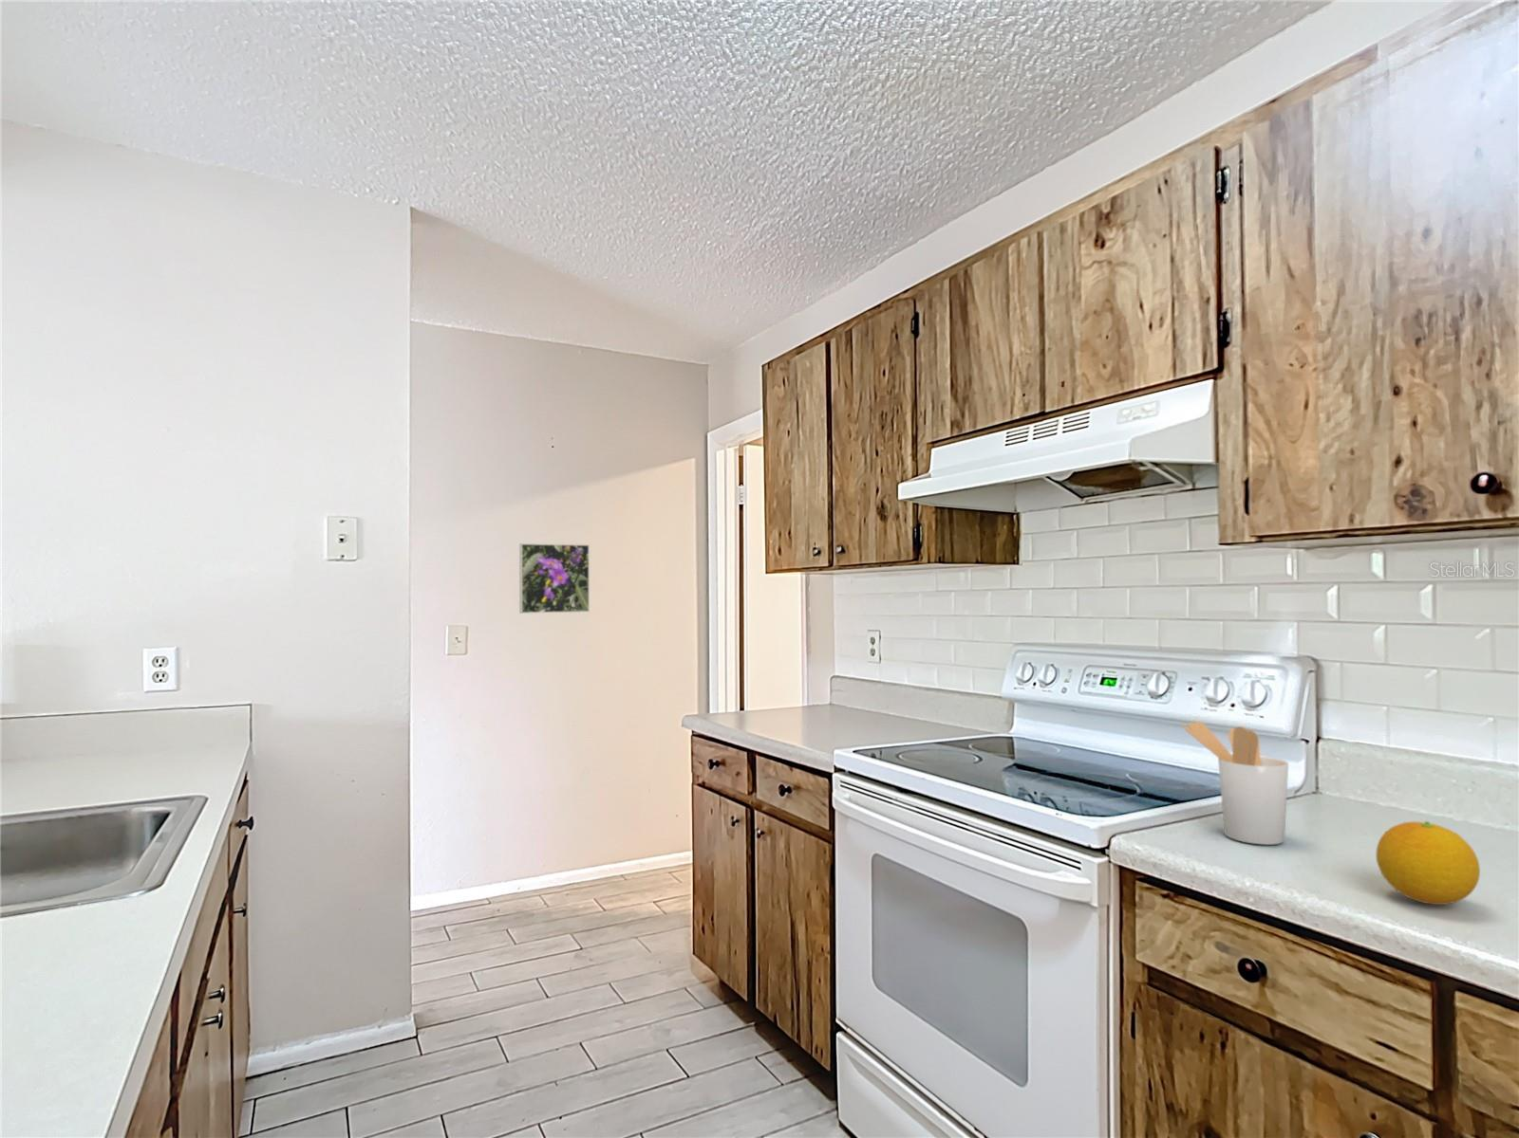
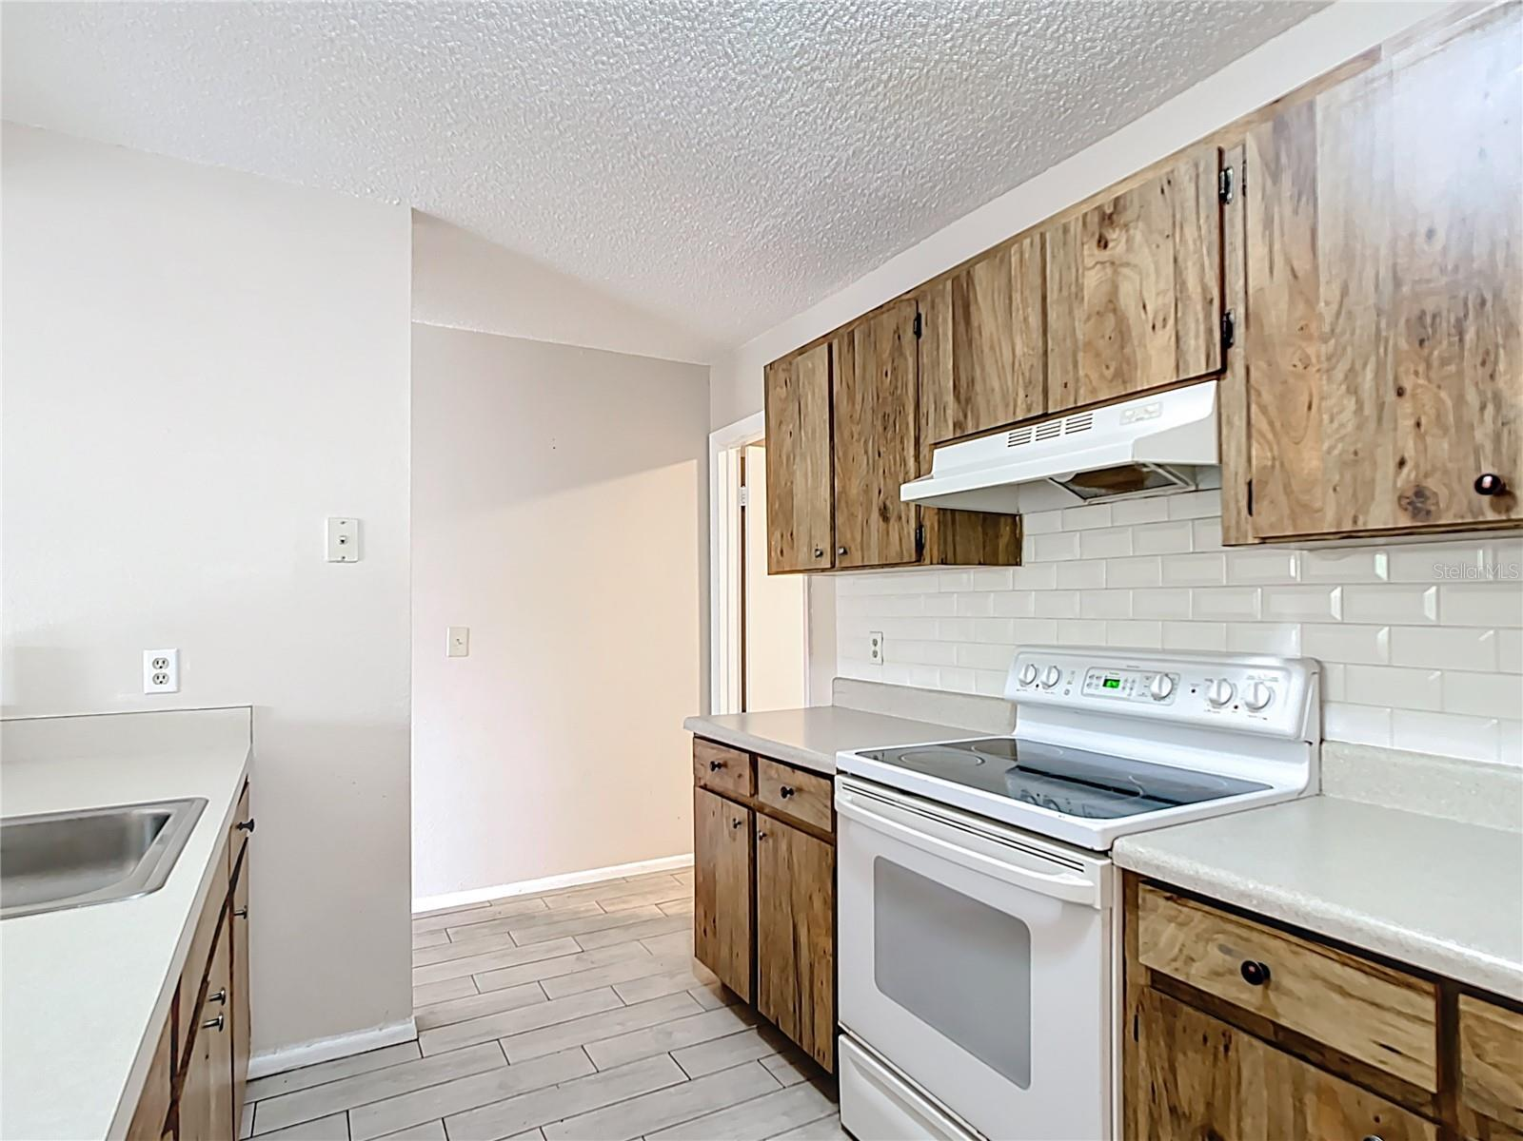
- utensil holder [1181,720,1289,846]
- fruit [1375,820,1481,906]
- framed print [518,543,591,614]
